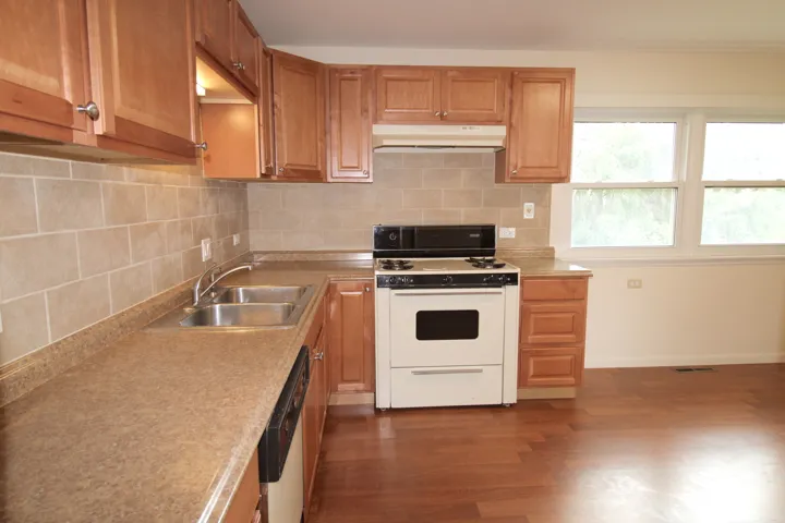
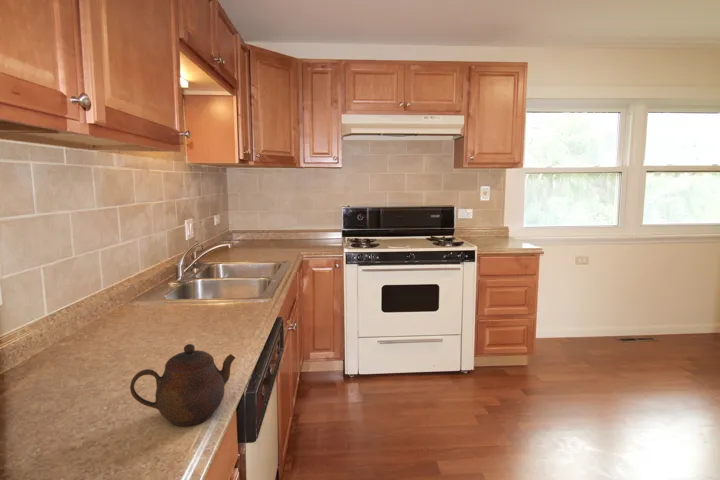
+ teapot [129,343,236,427]
